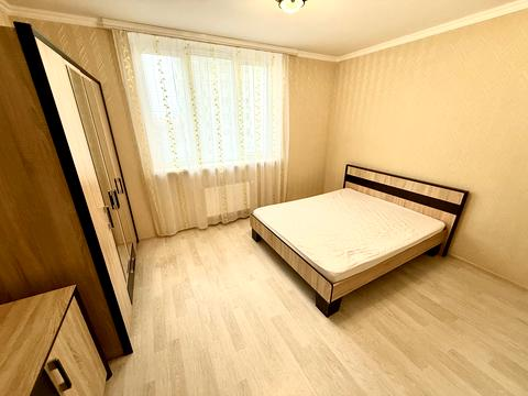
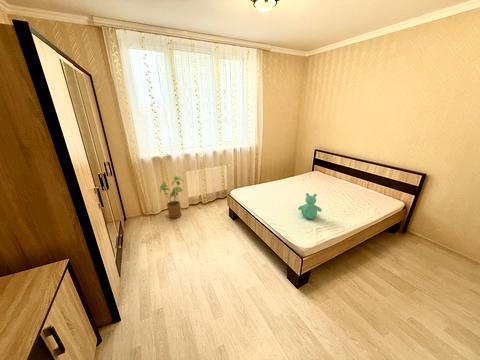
+ house plant [159,175,185,219]
+ teddy bear [297,192,323,220]
